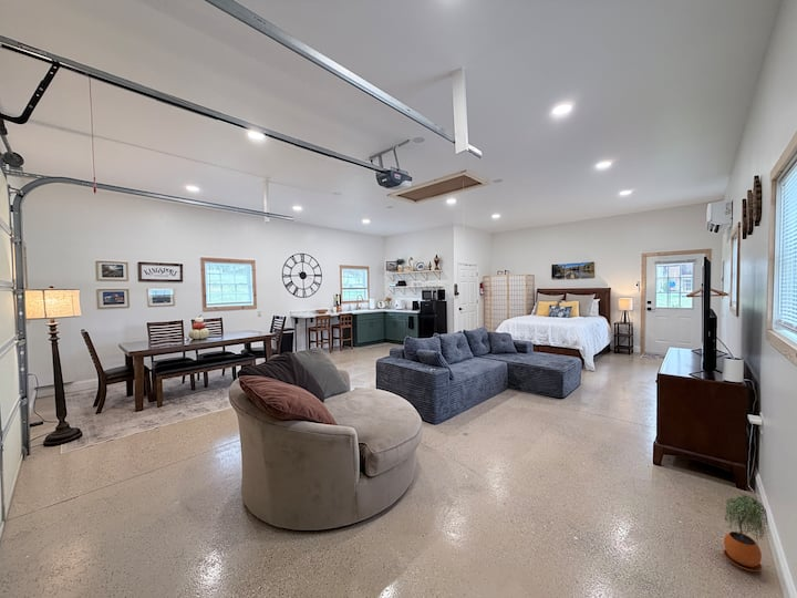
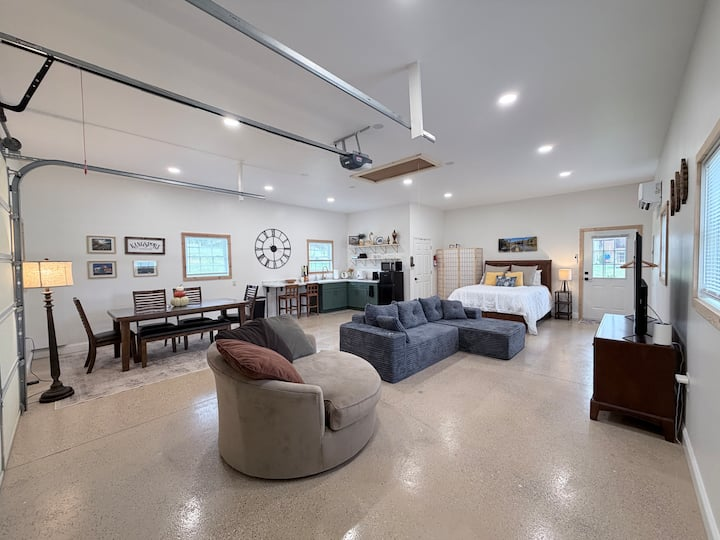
- potted plant [722,494,770,573]
